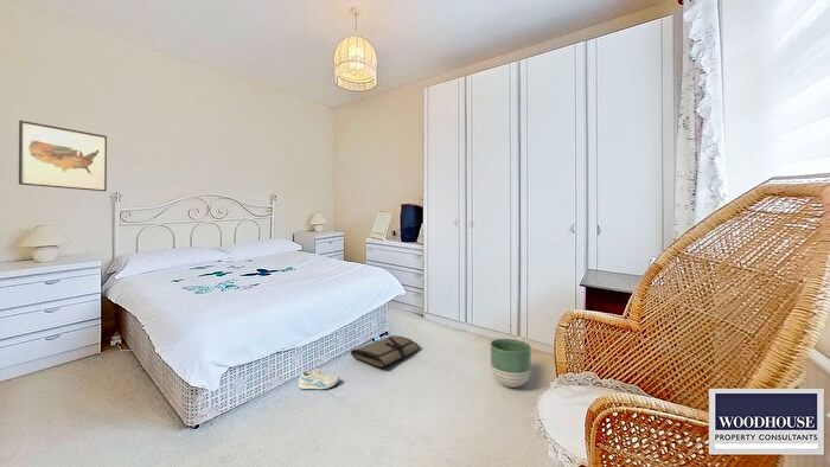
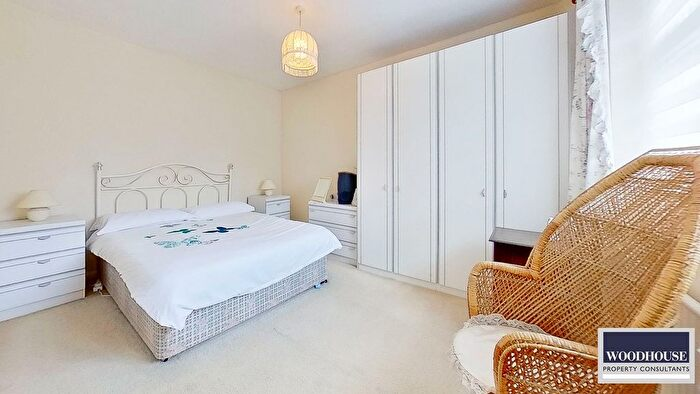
- tool roll [350,334,421,369]
- wall art [18,119,108,192]
- sneaker [298,367,340,390]
- planter [490,338,532,389]
